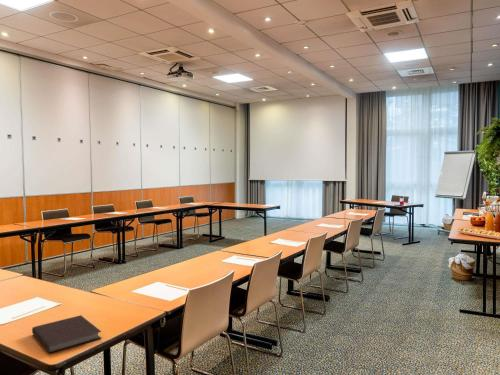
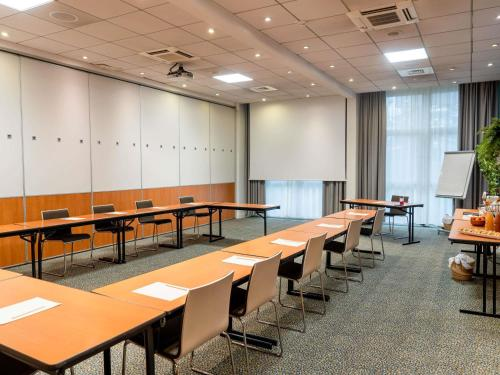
- notebook [31,314,102,354]
